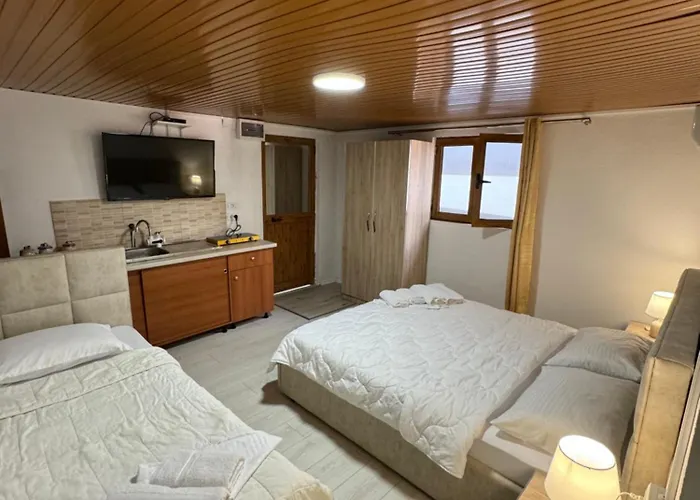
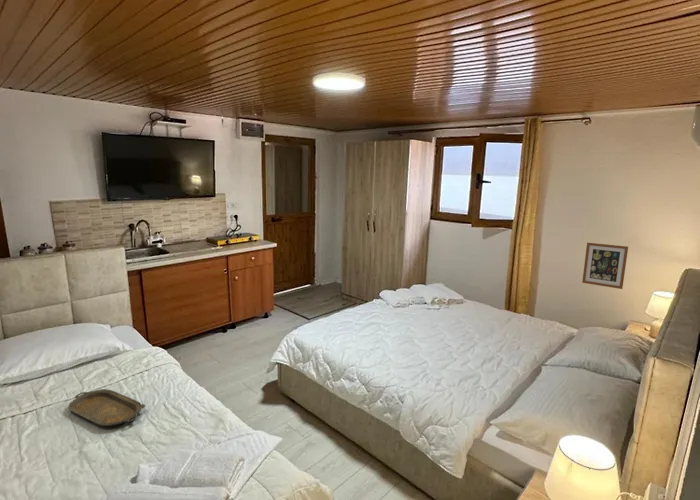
+ serving tray [67,388,147,427]
+ wall art [581,242,629,290]
